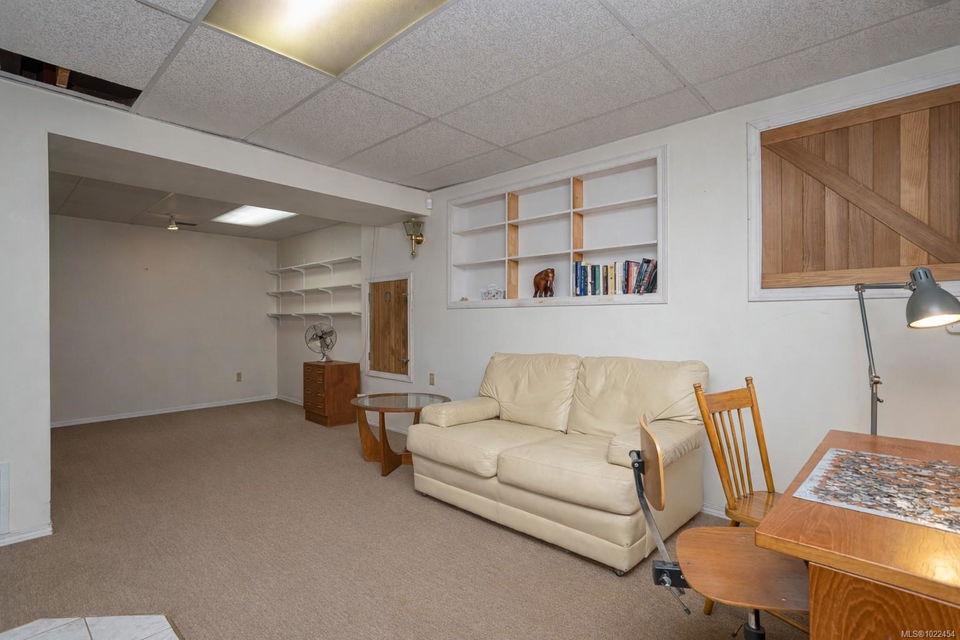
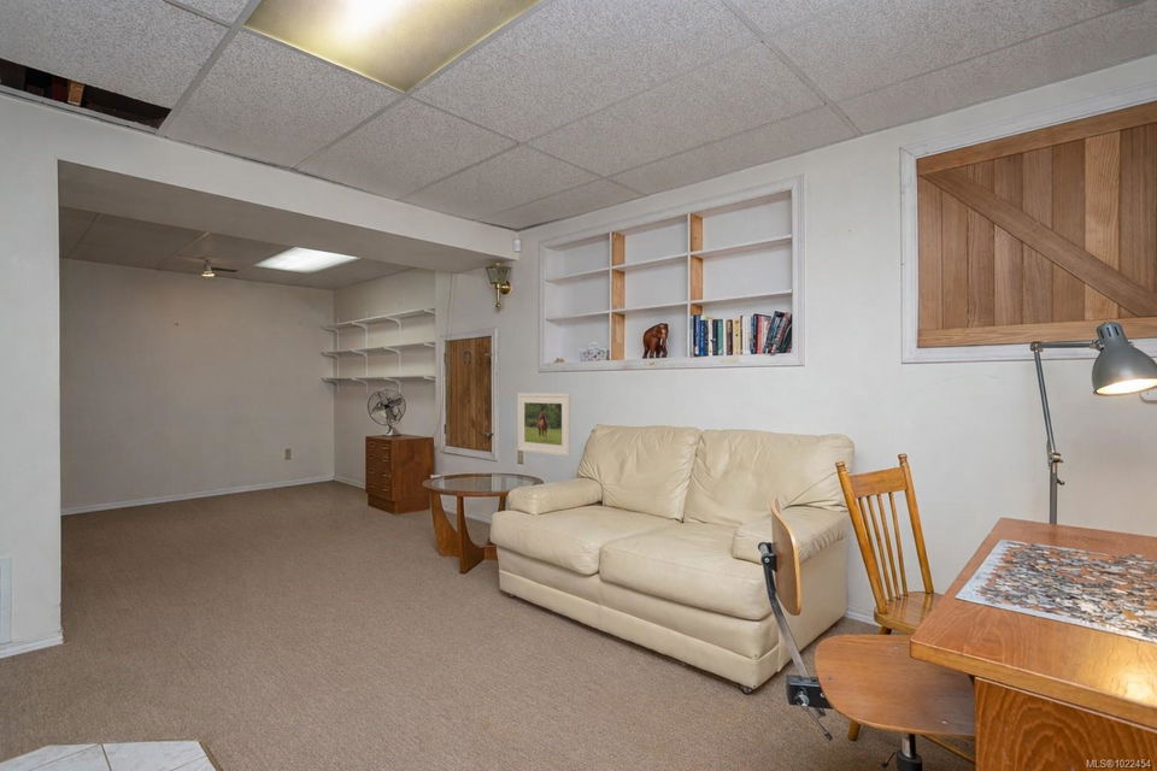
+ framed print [517,392,571,457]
